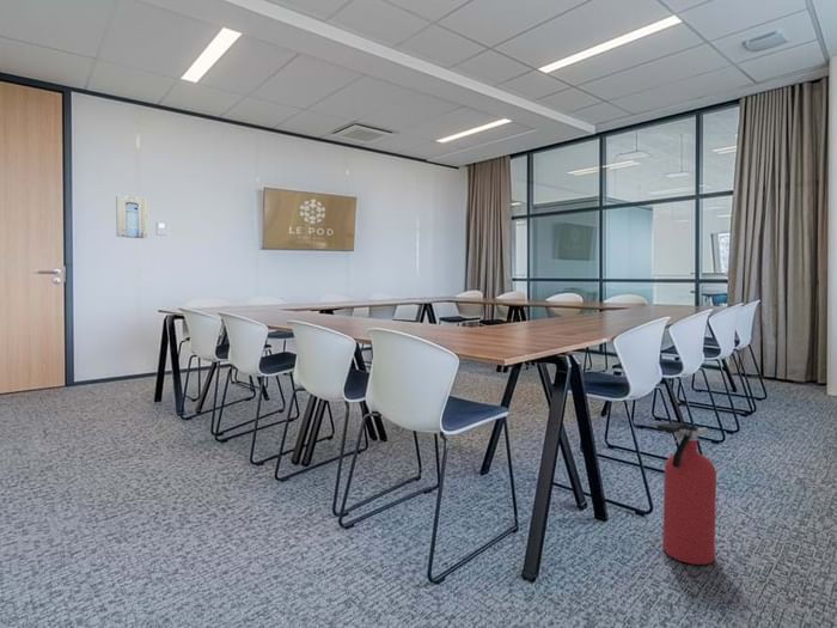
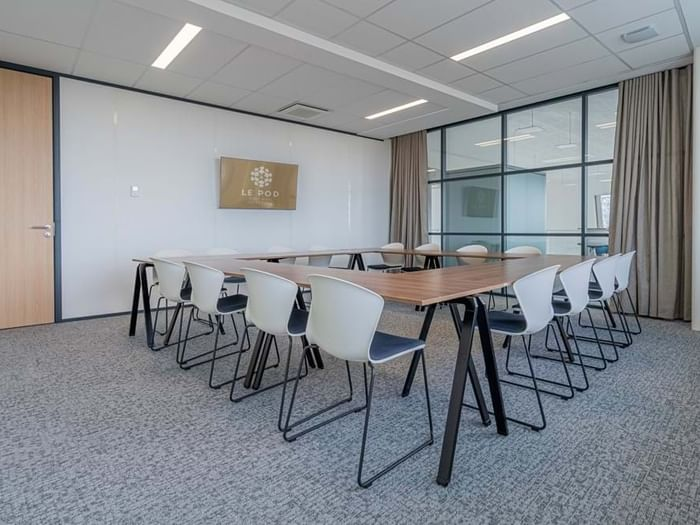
- fire extinguisher [656,421,717,566]
- wall art [115,195,148,239]
